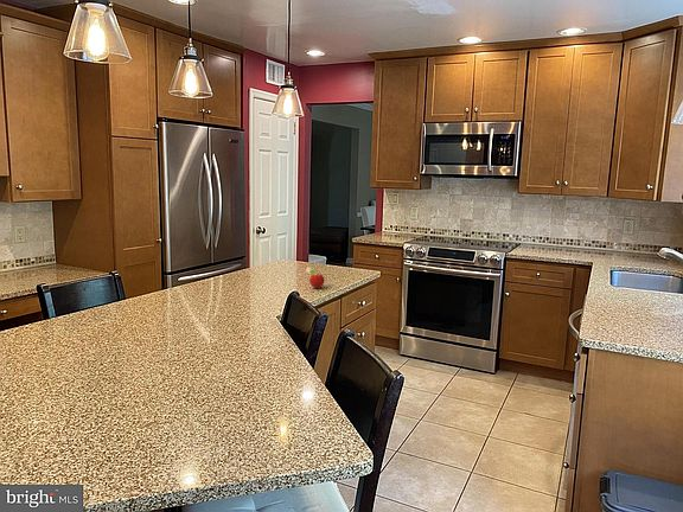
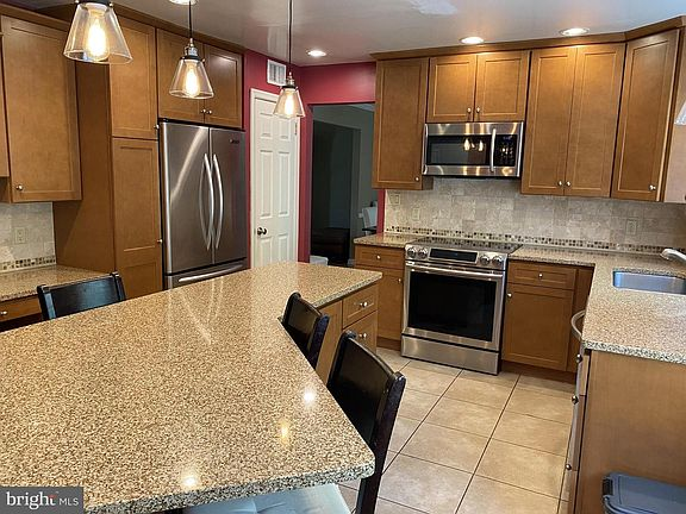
- fruit [305,265,326,289]
